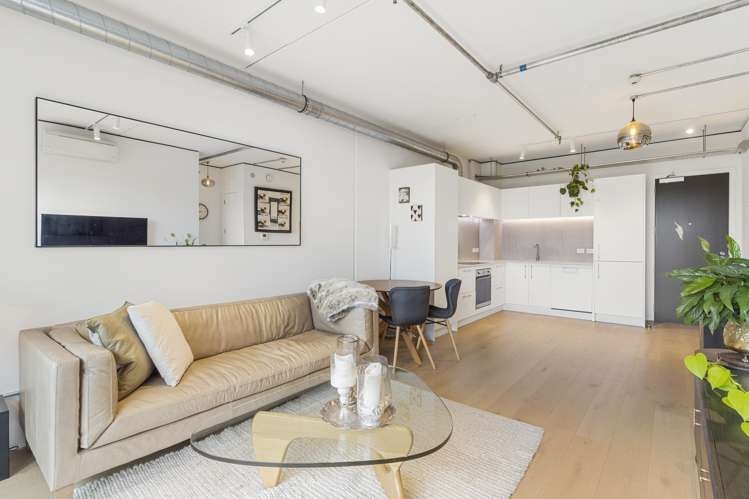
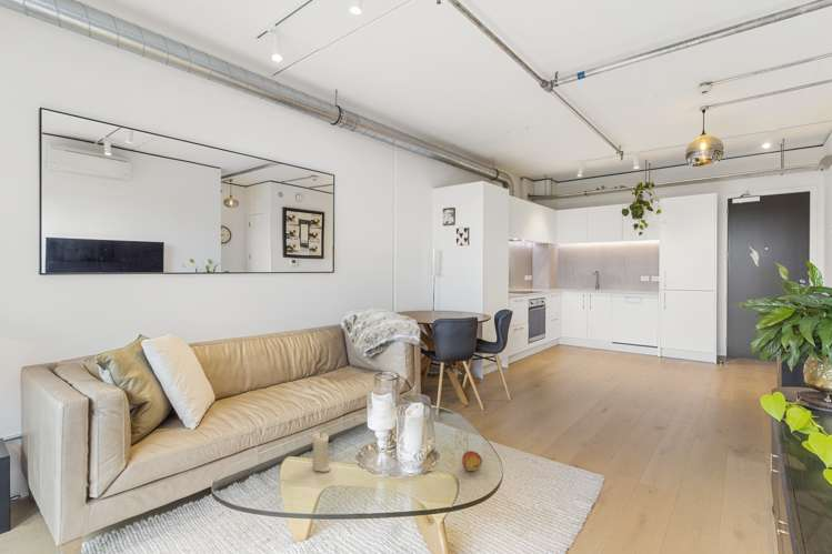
+ fruit [461,450,483,472]
+ candle [311,432,331,473]
